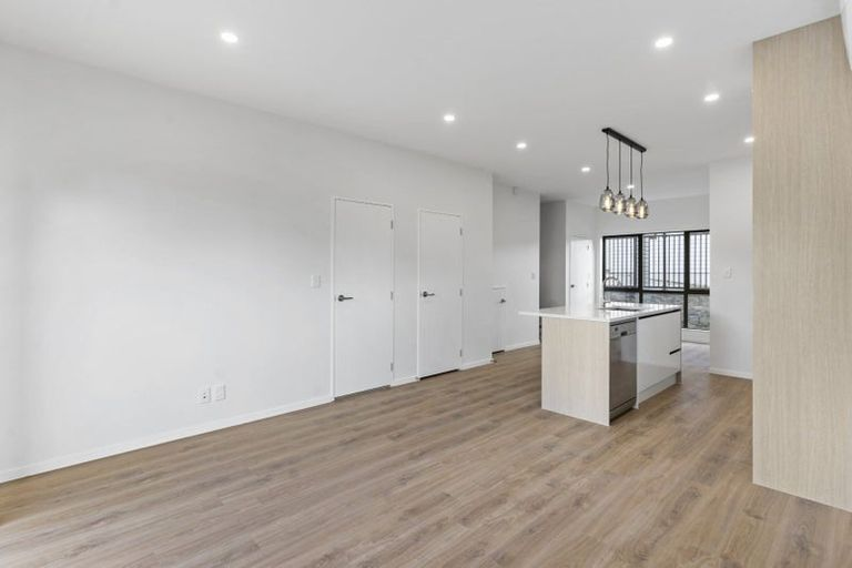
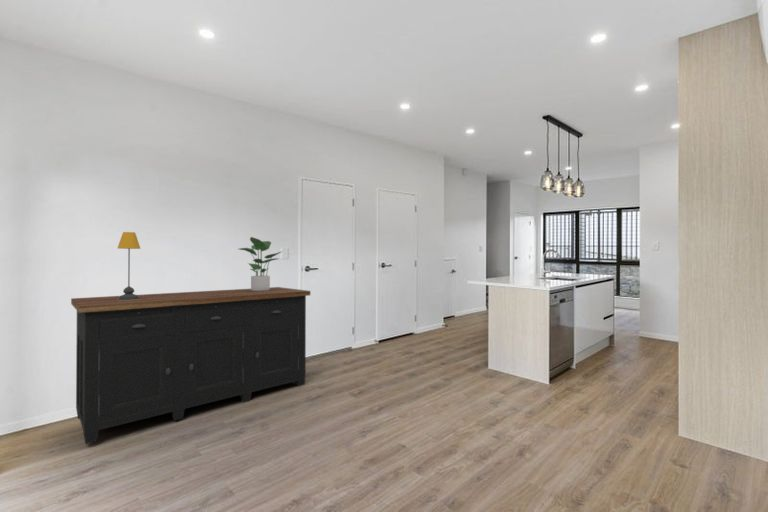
+ sideboard [70,286,311,445]
+ table lamp [117,231,142,300]
+ potted plant [238,236,282,291]
